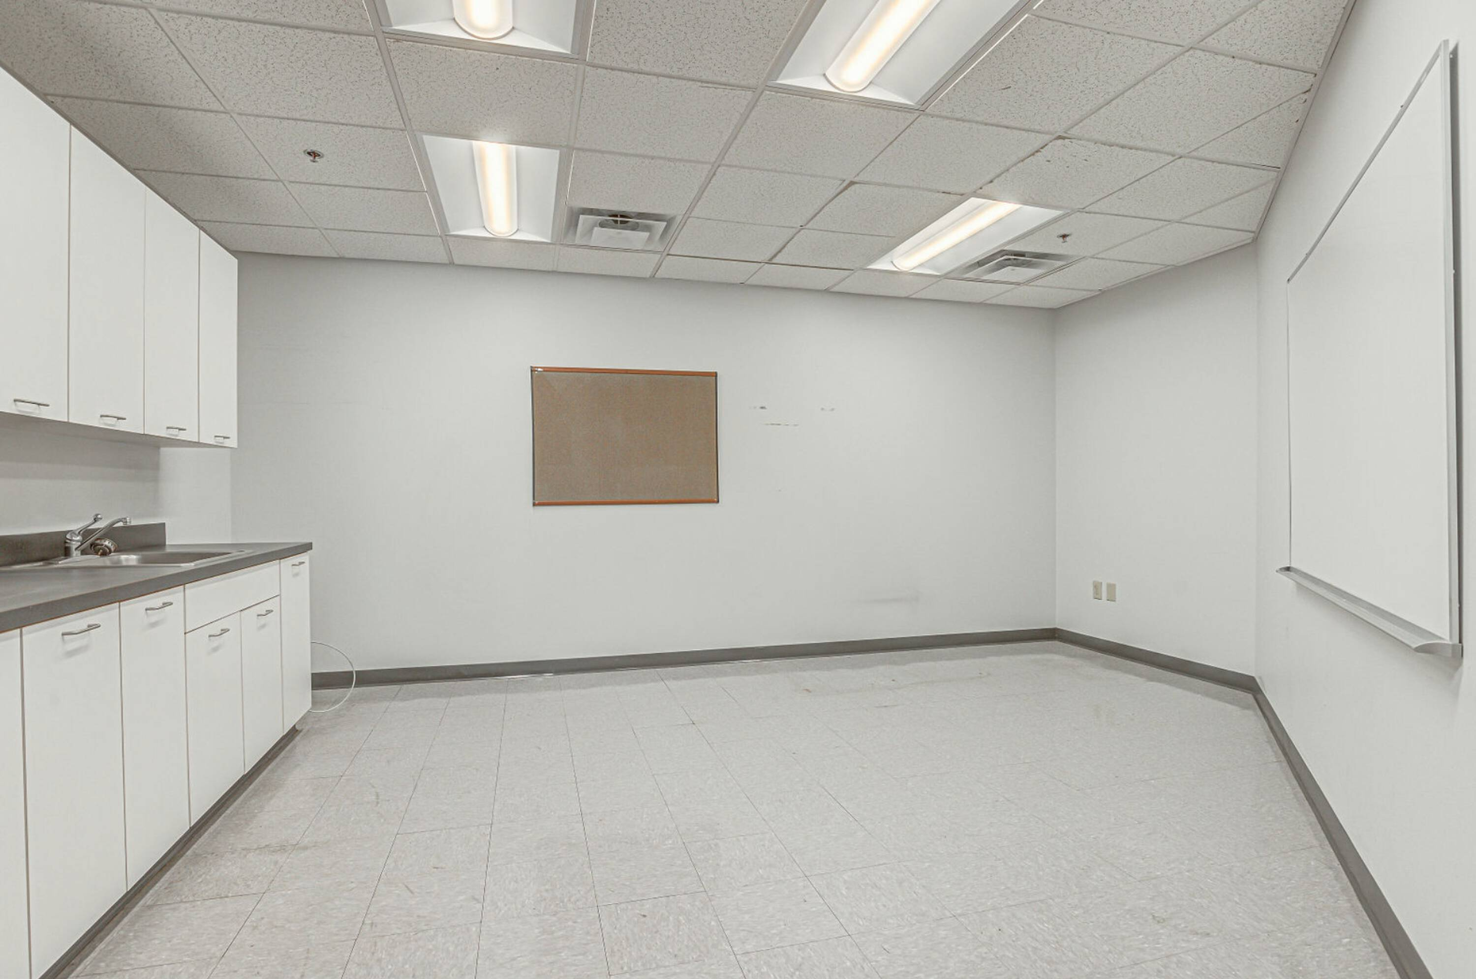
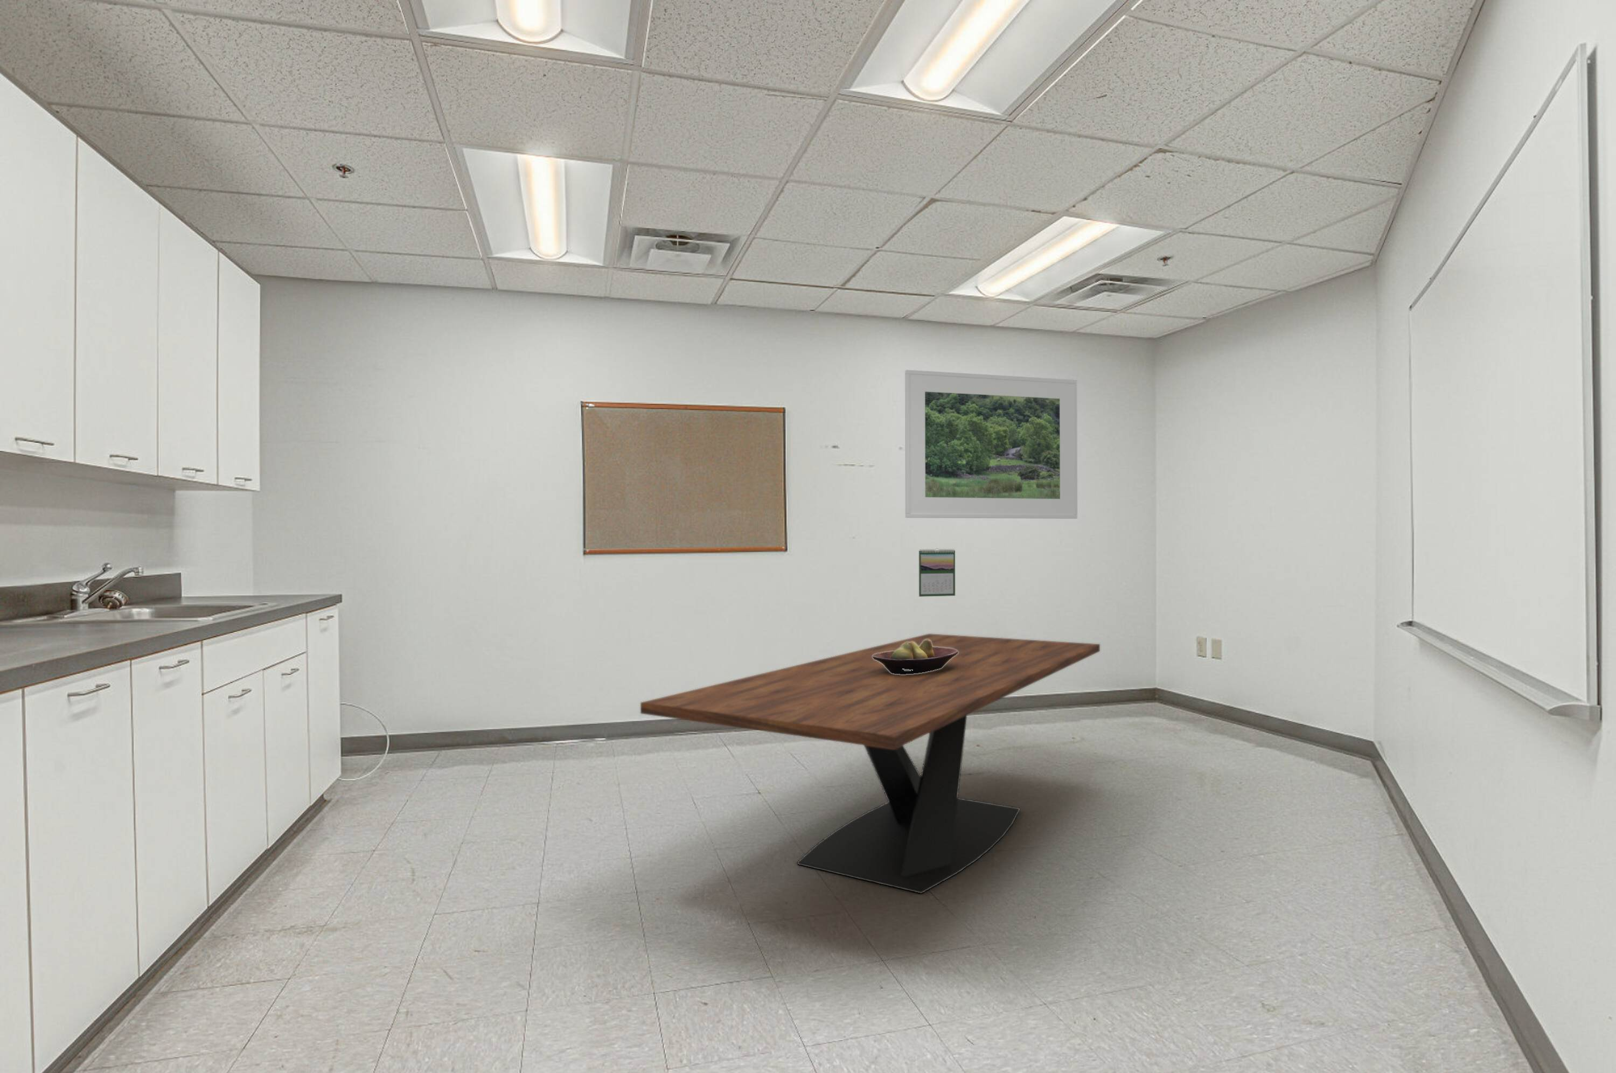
+ fruit bowl [873,639,959,674]
+ calendar [918,547,955,598]
+ dining table [640,634,1100,895]
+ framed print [905,370,1077,520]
